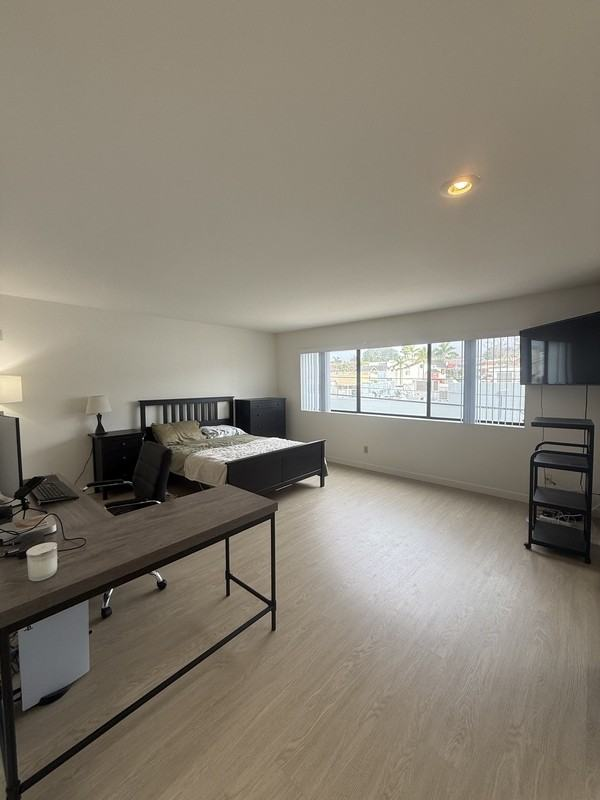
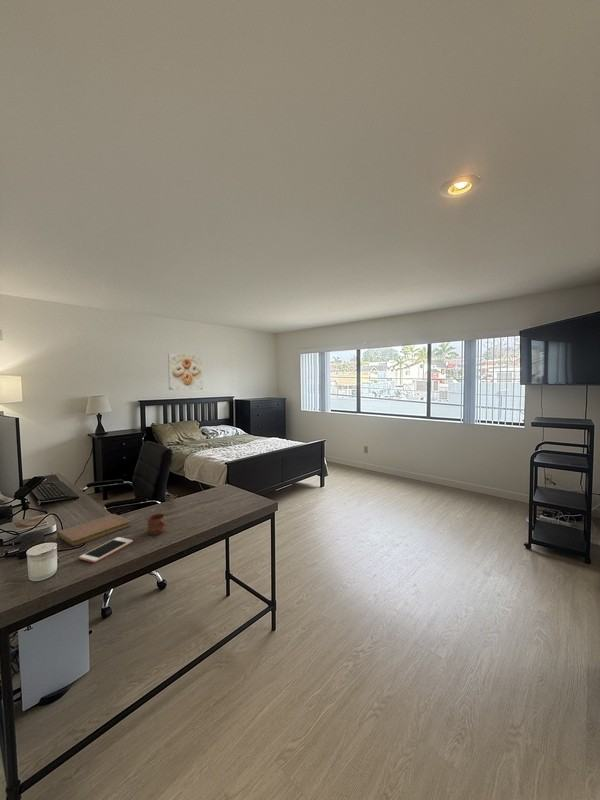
+ mug [147,513,167,536]
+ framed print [167,353,204,391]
+ notebook [56,513,132,547]
+ cell phone [78,536,134,564]
